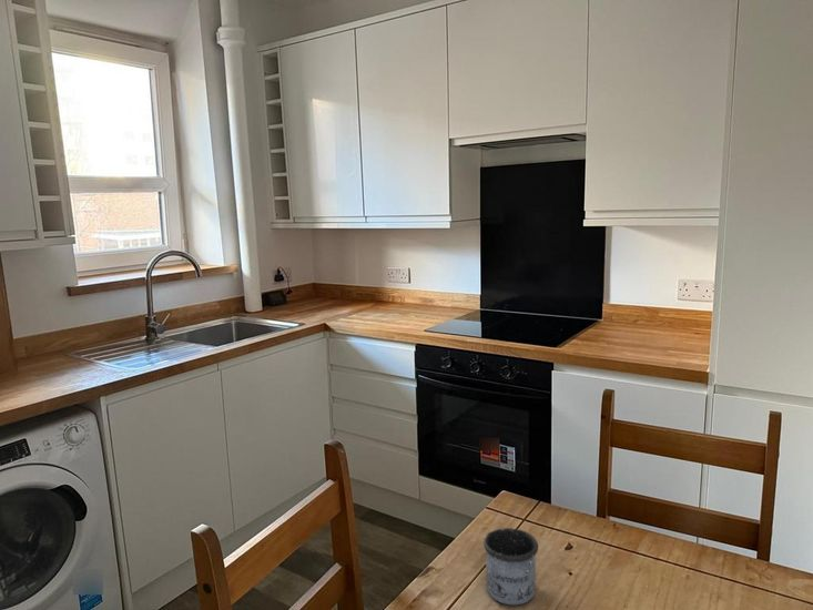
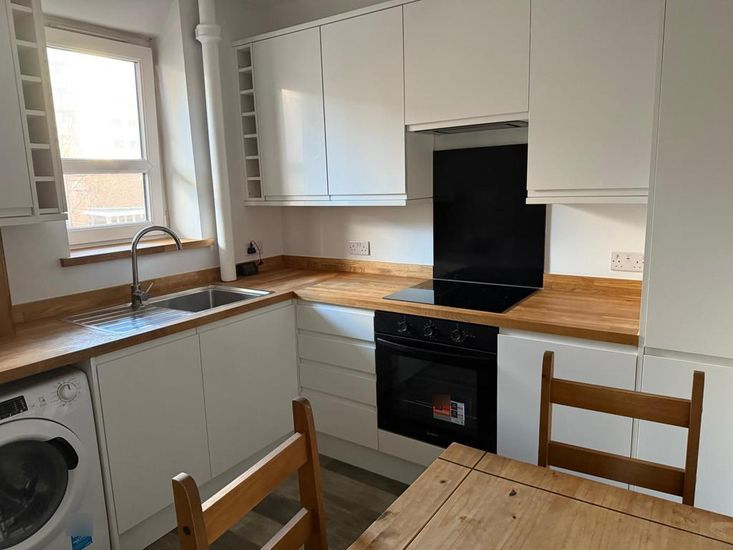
- mug [482,527,539,607]
